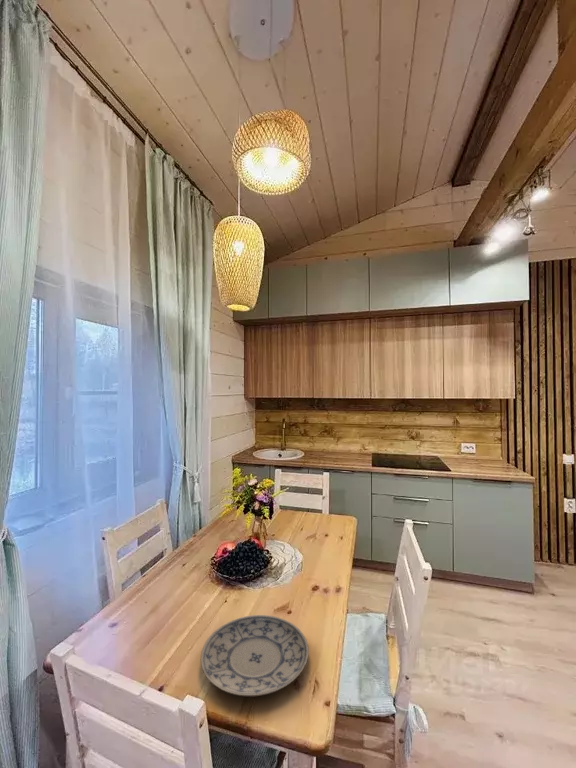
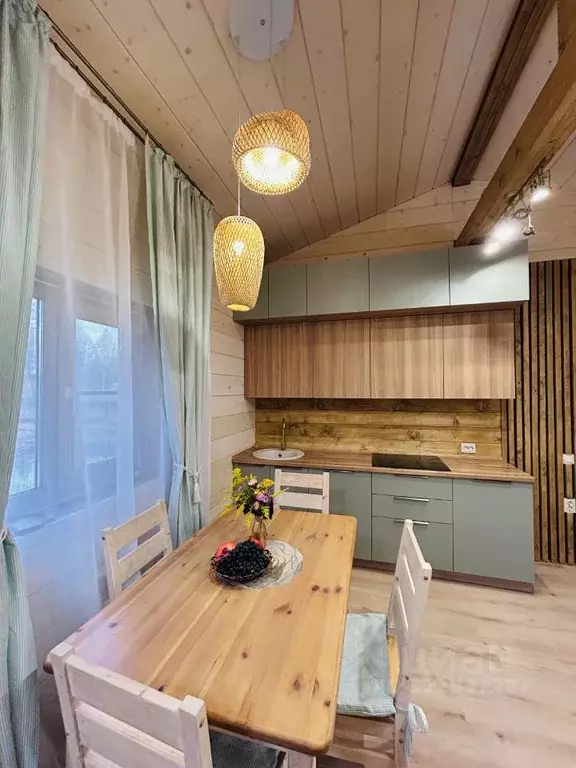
- plate [200,614,310,697]
